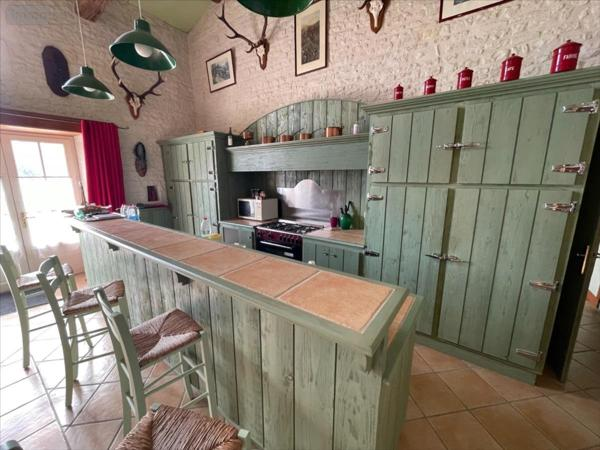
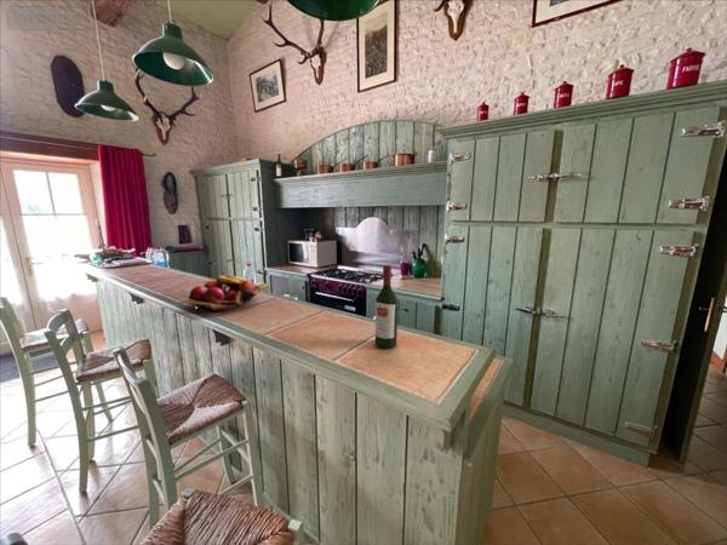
+ wine bottle [374,264,399,350]
+ fruit basket [188,275,262,314]
